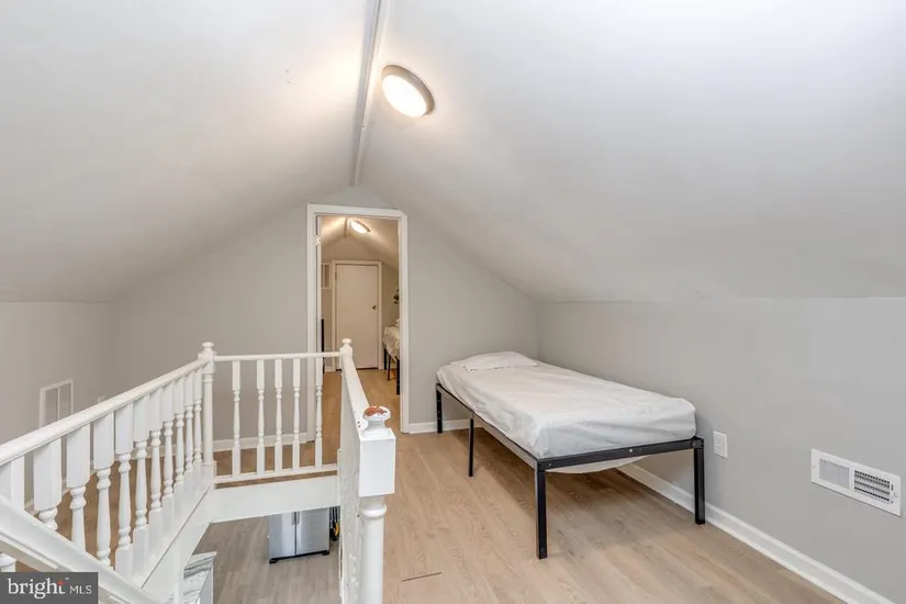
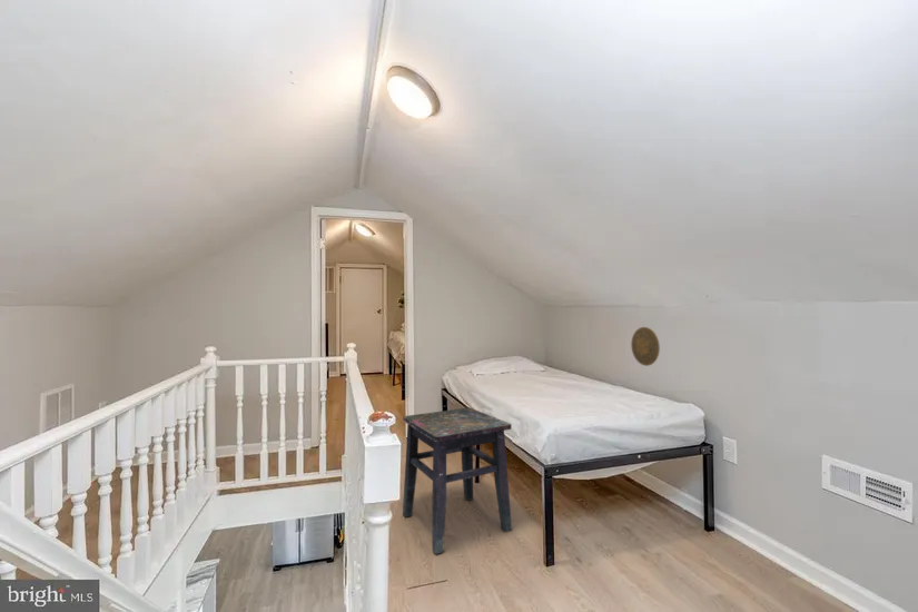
+ decorative plate [630,326,661,367]
+ side table [402,406,513,555]
